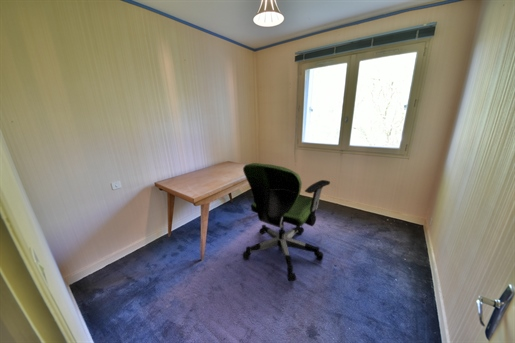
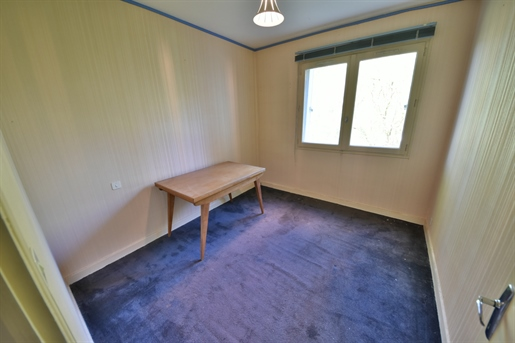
- office chair [242,162,331,282]
